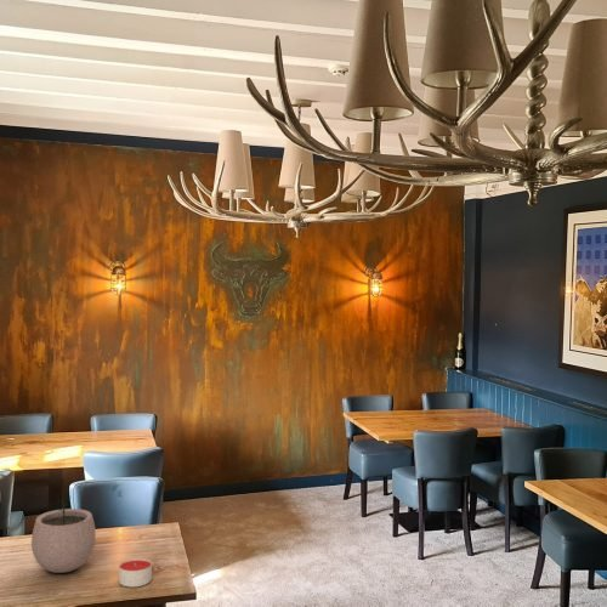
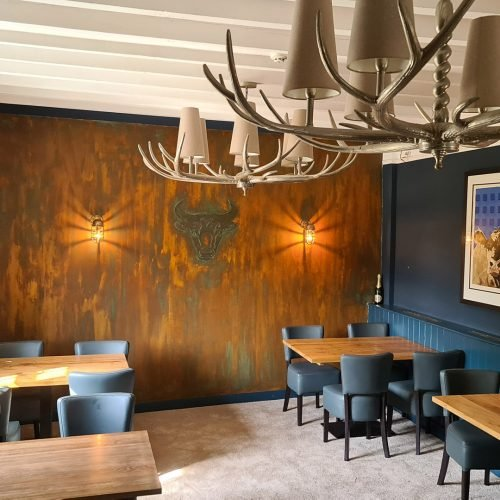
- plant pot [30,493,97,574]
- candle [118,557,153,588]
